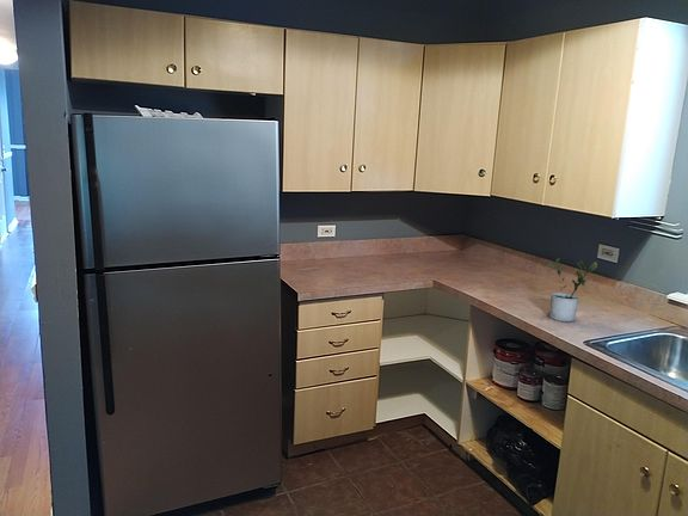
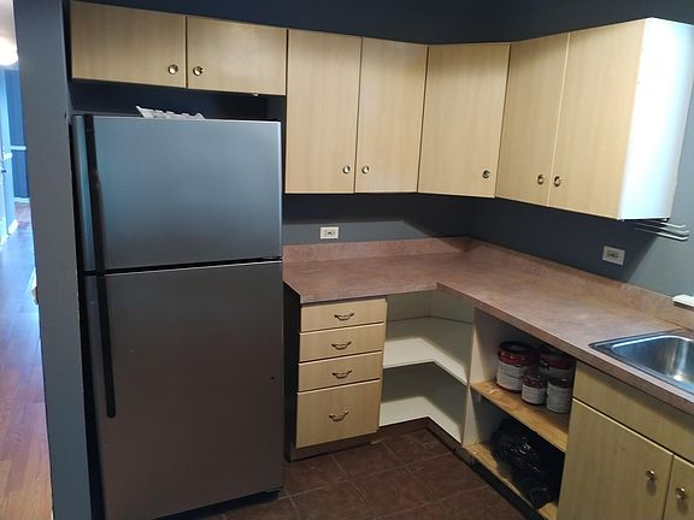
- potted plant [548,257,598,322]
